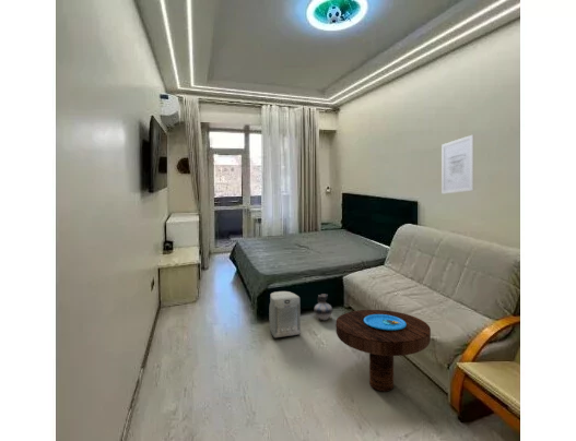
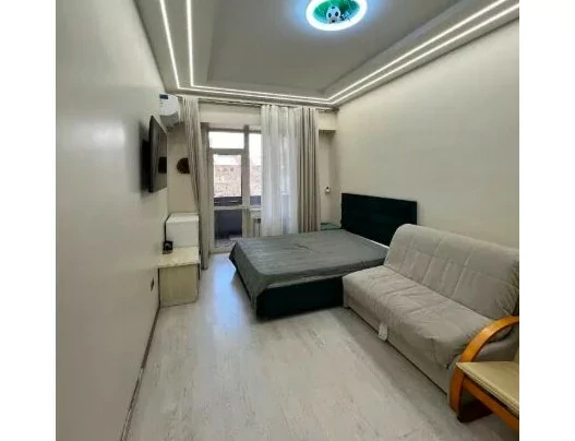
- side table [334,309,432,392]
- ceramic jug [313,293,333,321]
- wall art [440,133,474,195]
- speaker [268,290,302,338]
